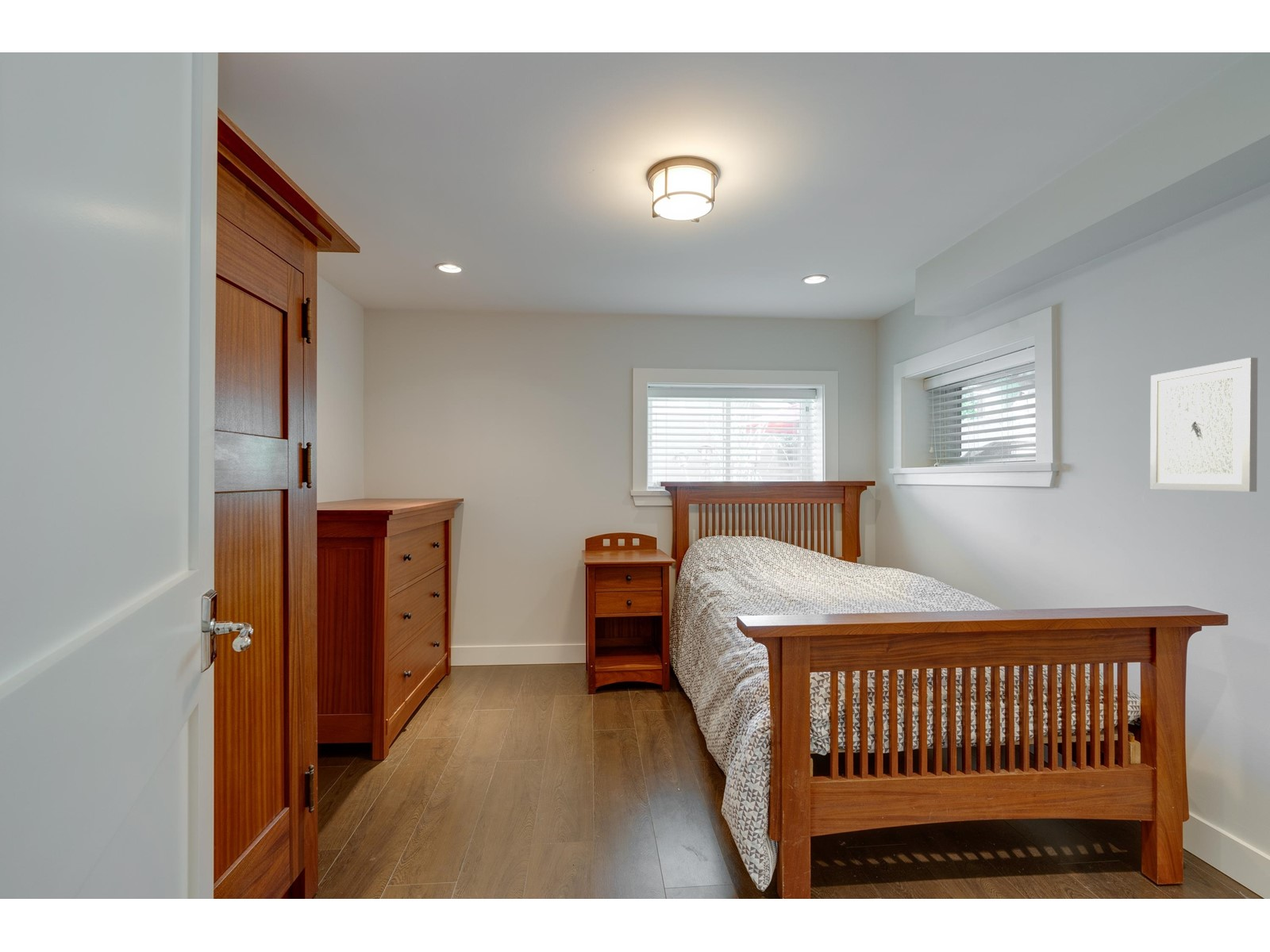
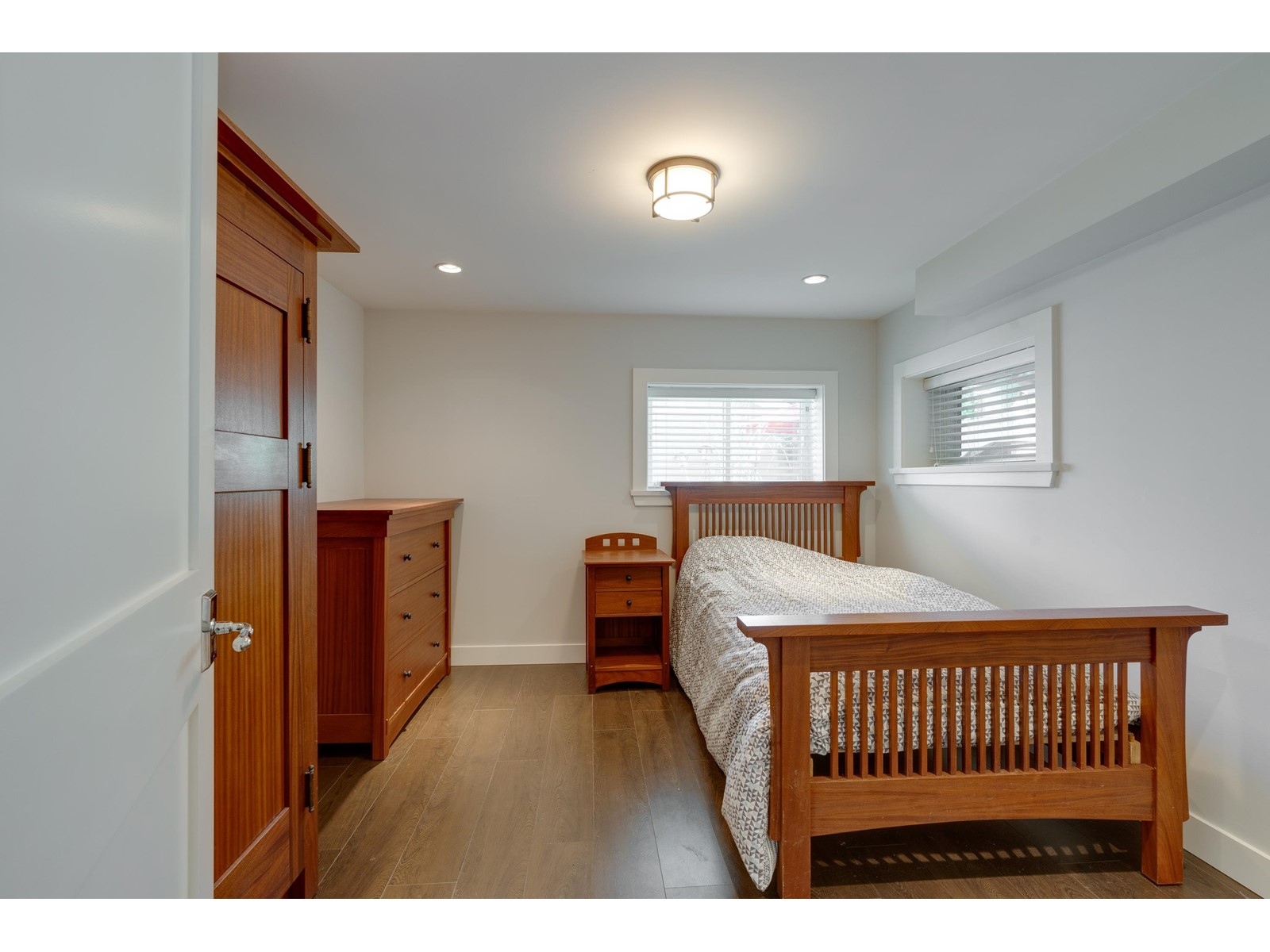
- wall art [1149,357,1259,493]
